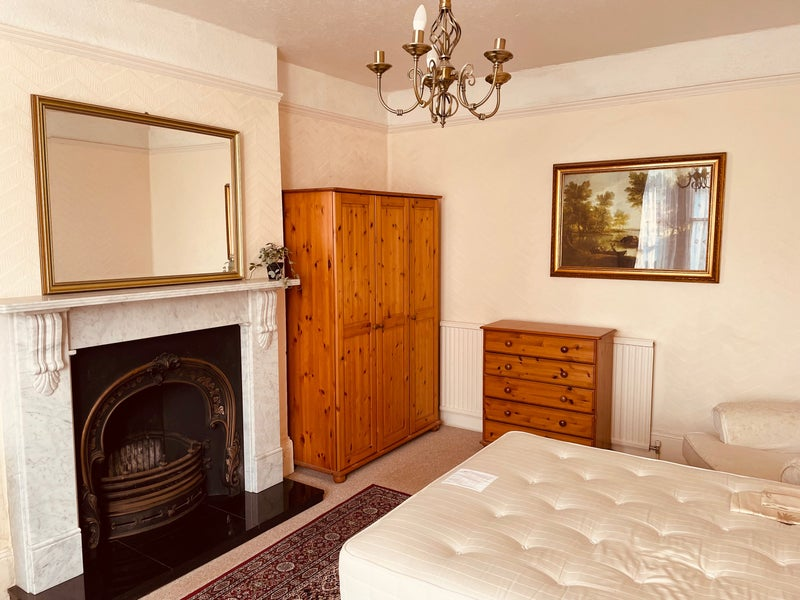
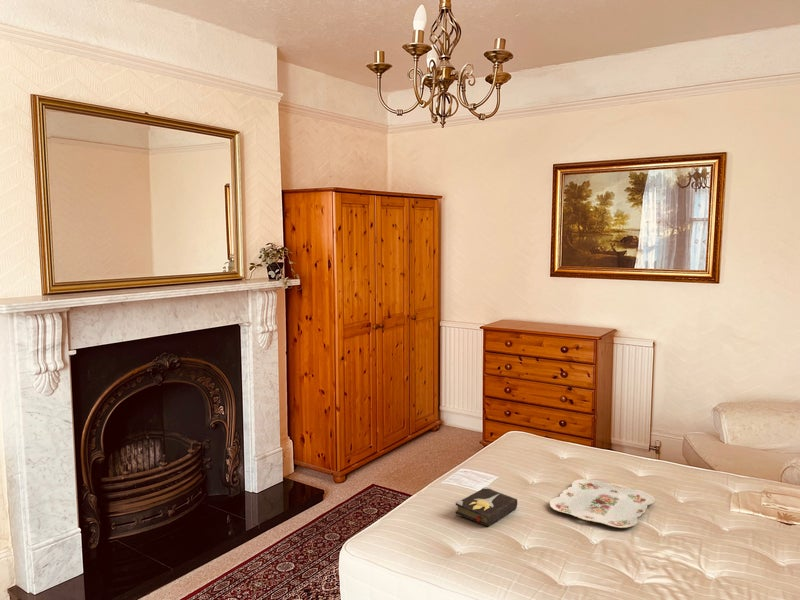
+ serving tray [549,478,656,529]
+ hardback book [454,486,518,528]
